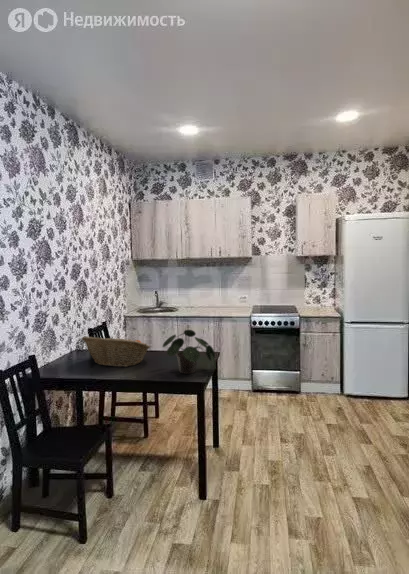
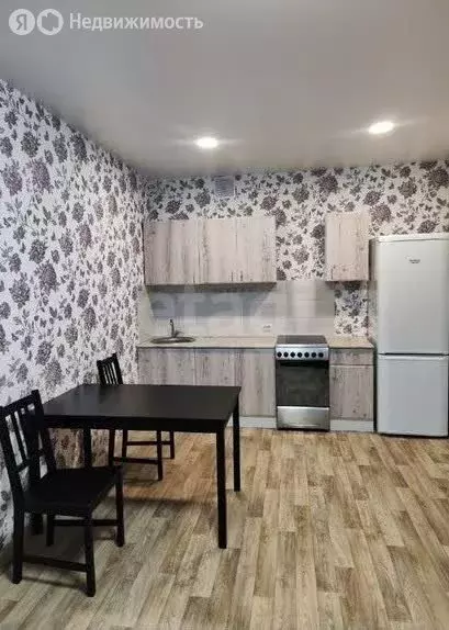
- potted plant [162,329,217,375]
- fruit basket [81,335,151,368]
